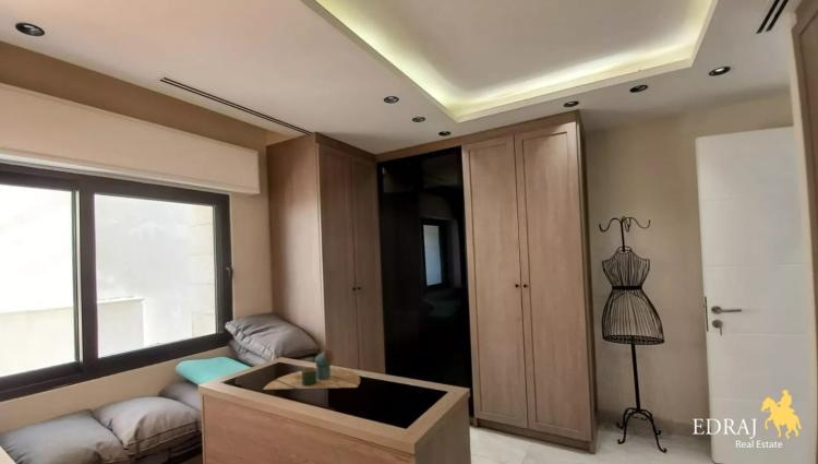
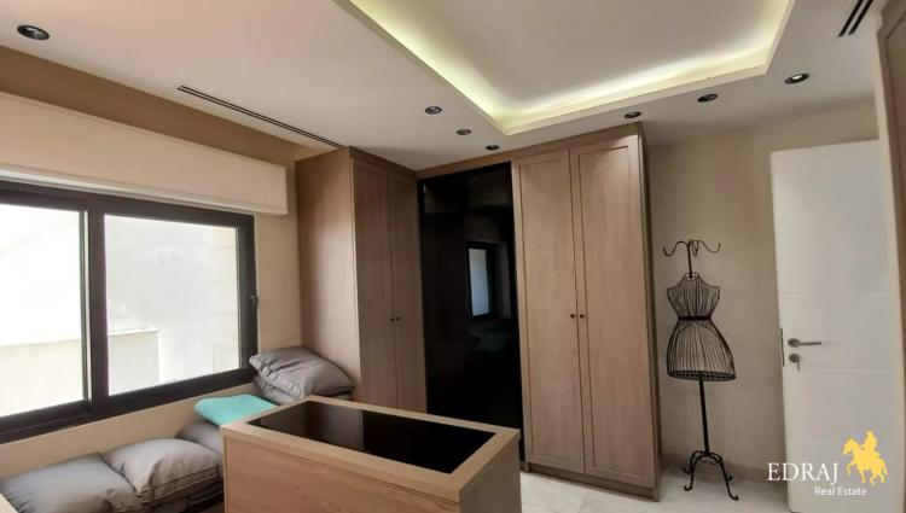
- decorative tray [262,349,361,391]
